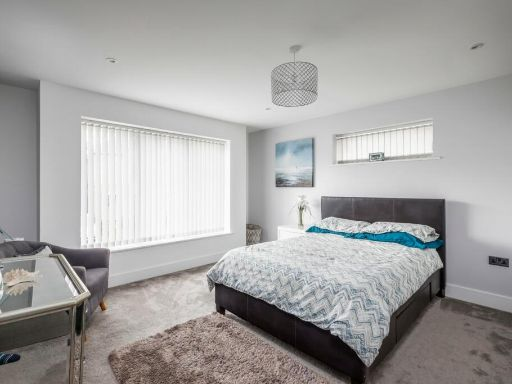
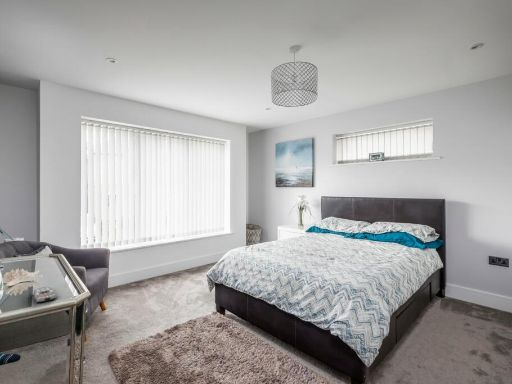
+ remote control [33,286,59,304]
